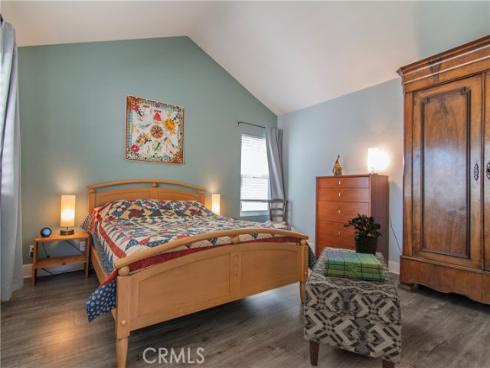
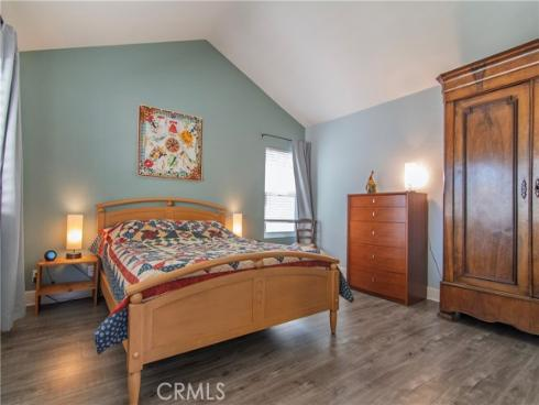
- bench [303,246,403,368]
- stack of books [321,250,385,281]
- potted plant [343,212,383,256]
